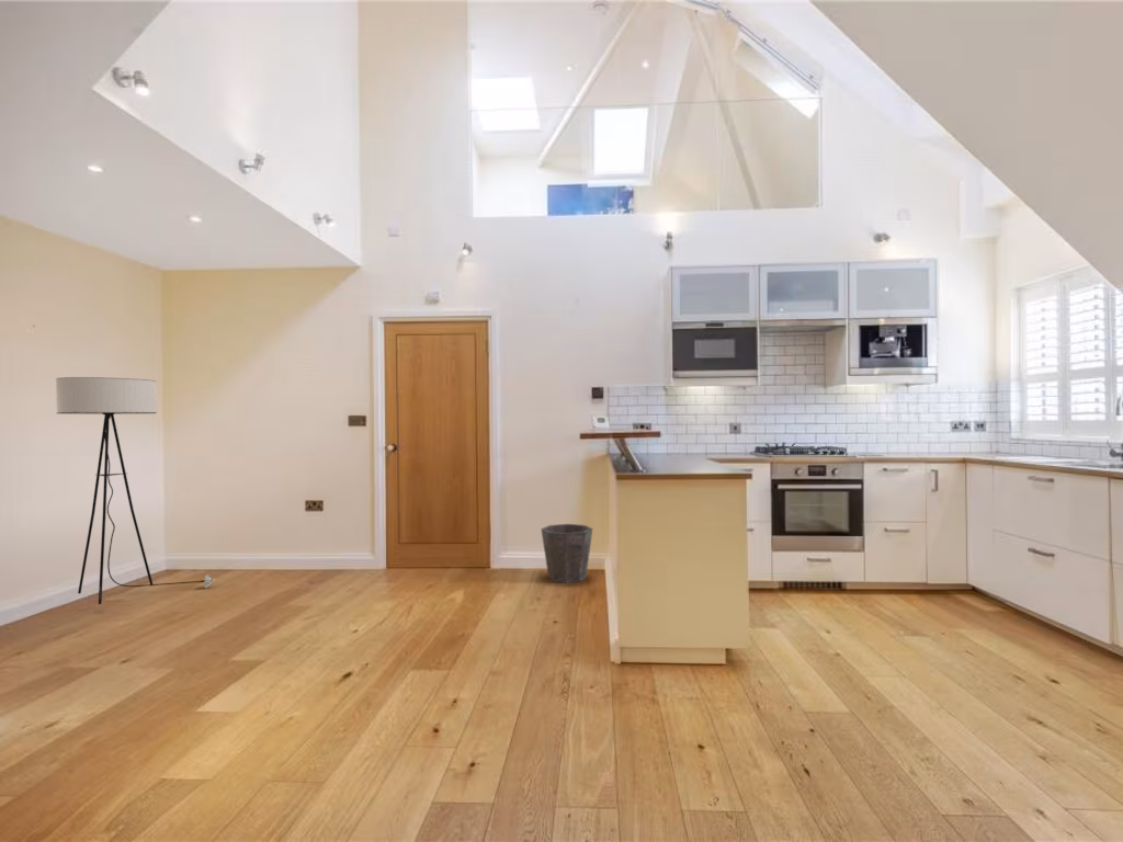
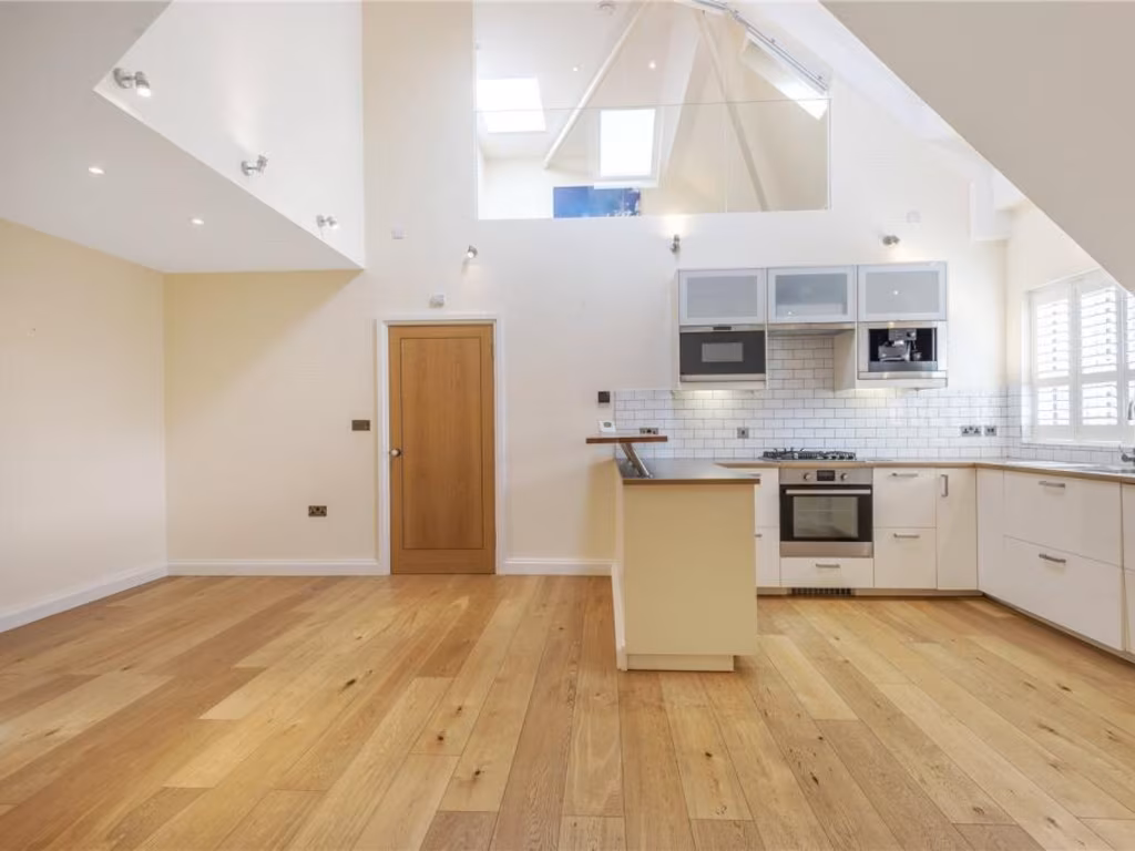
- waste bin [540,523,593,584]
- floor lamp [55,376,216,605]
